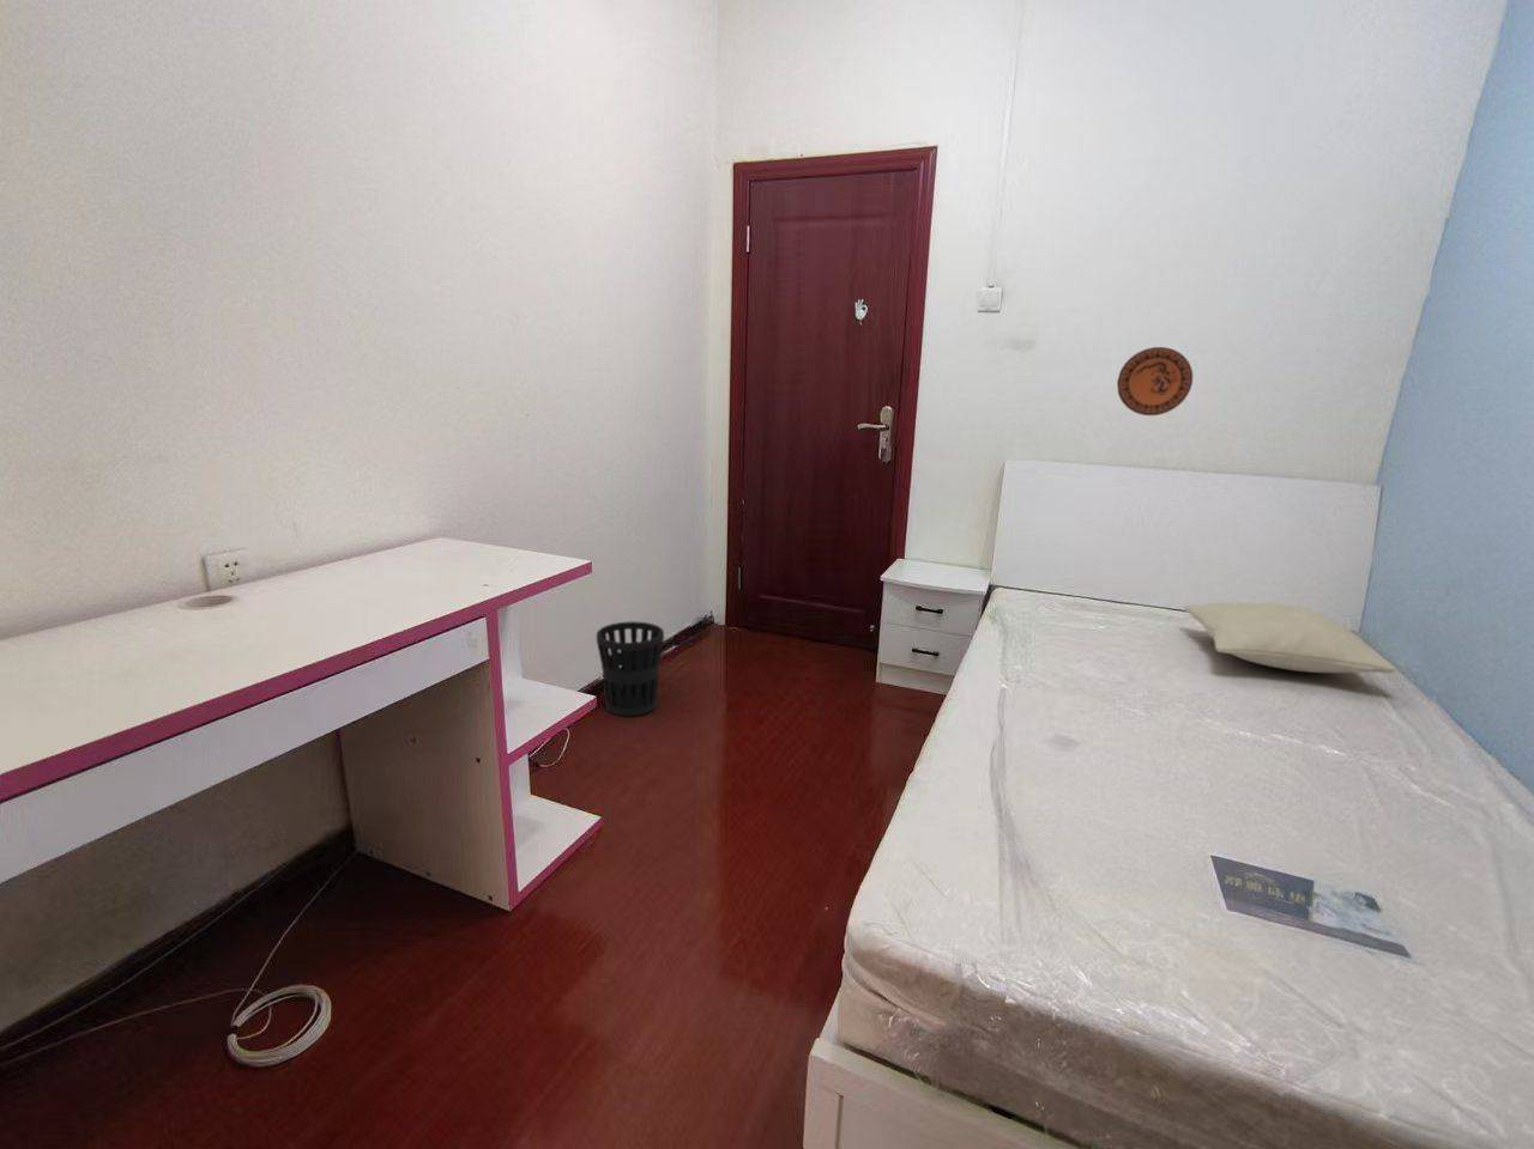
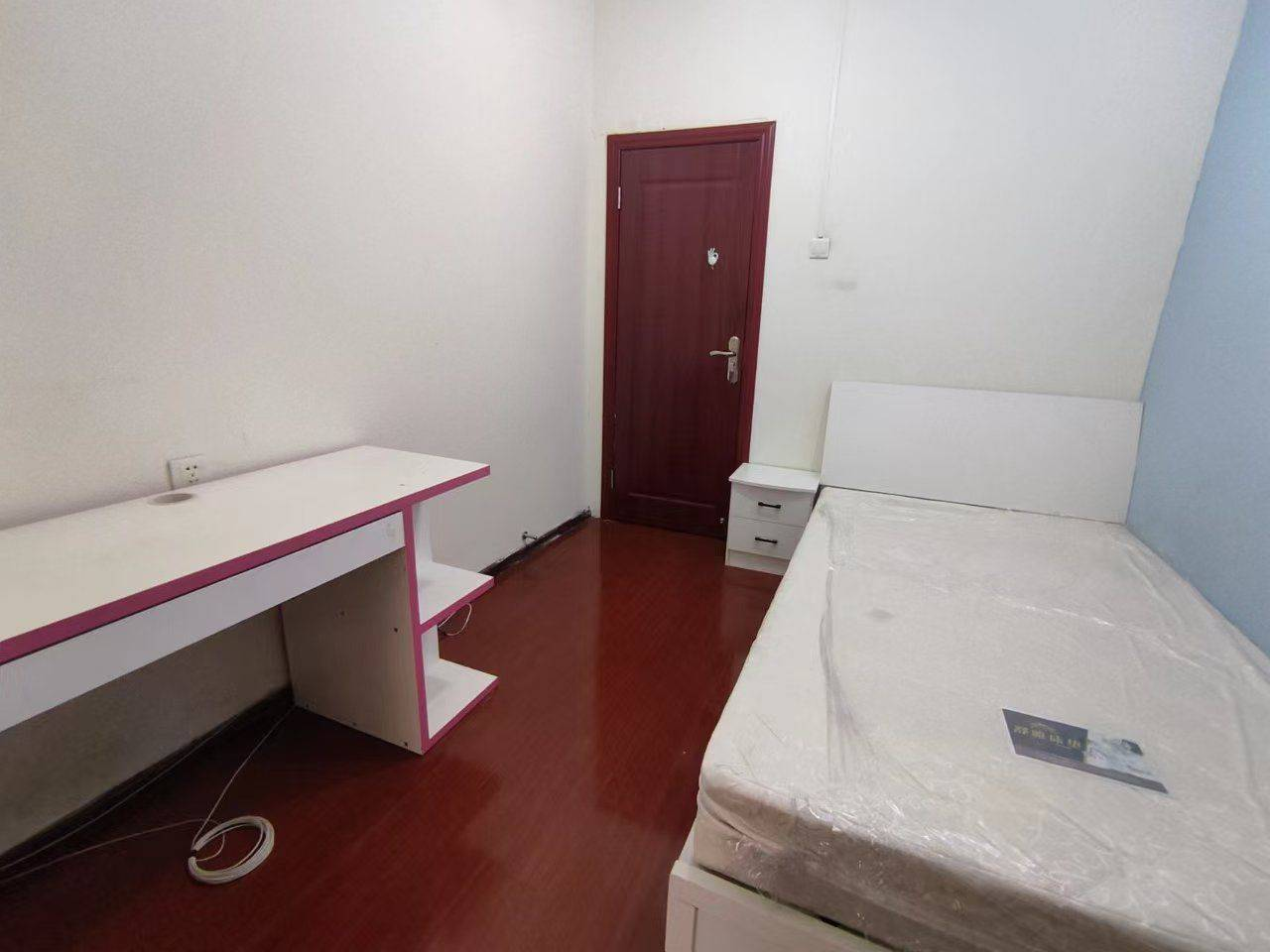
- pillow [1181,602,1398,673]
- decorative plate [1116,346,1193,416]
- wastebasket [595,620,666,717]
